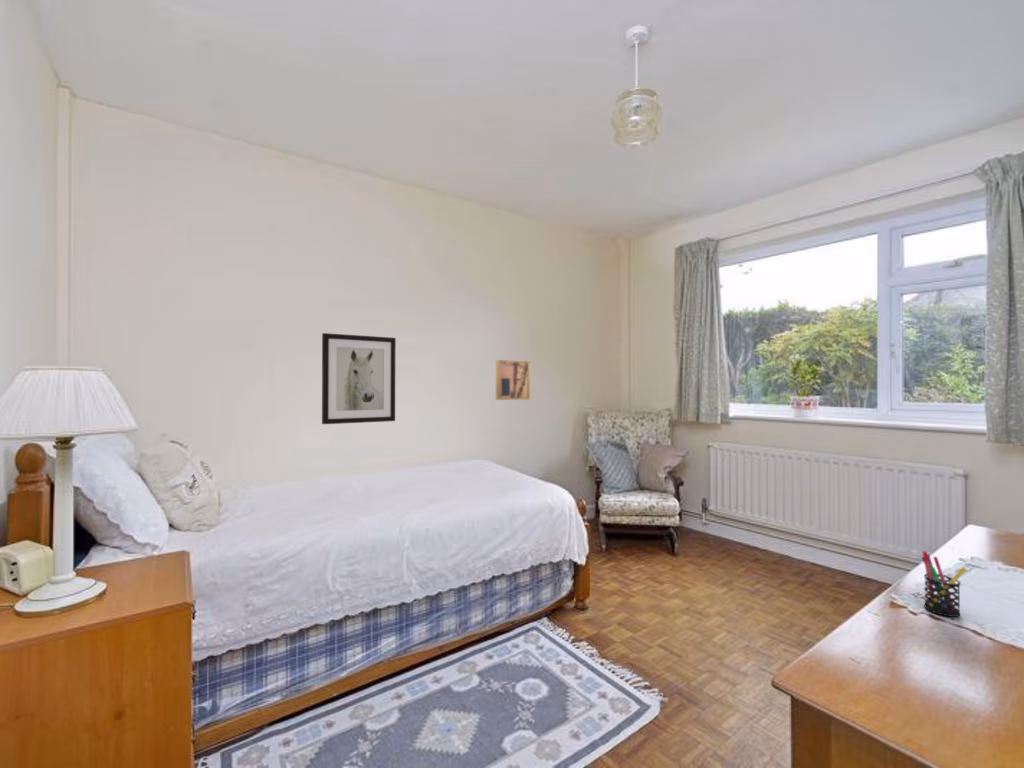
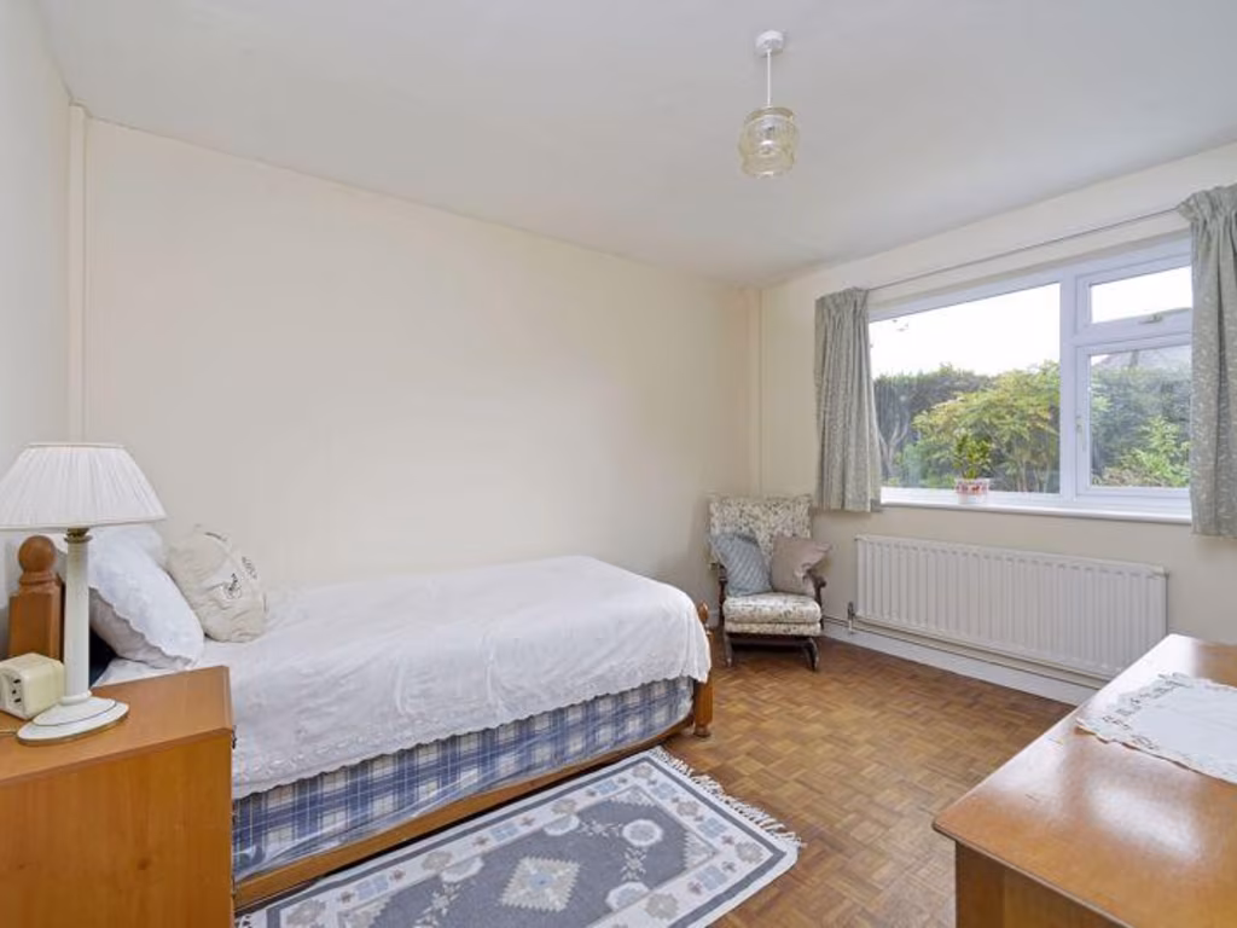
- pen holder [920,550,968,618]
- wall art [321,332,397,425]
- wall art [495,359,531,401]
